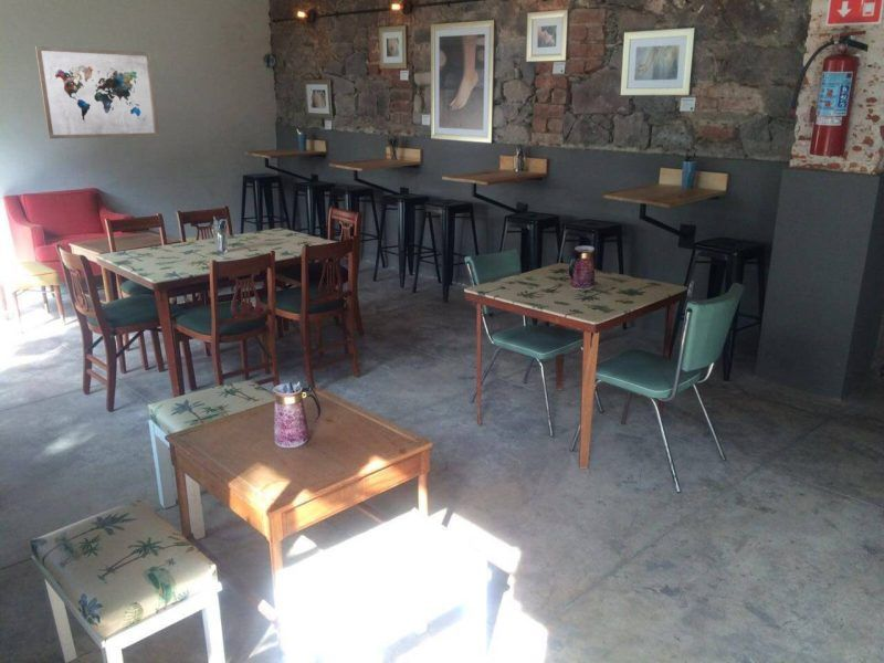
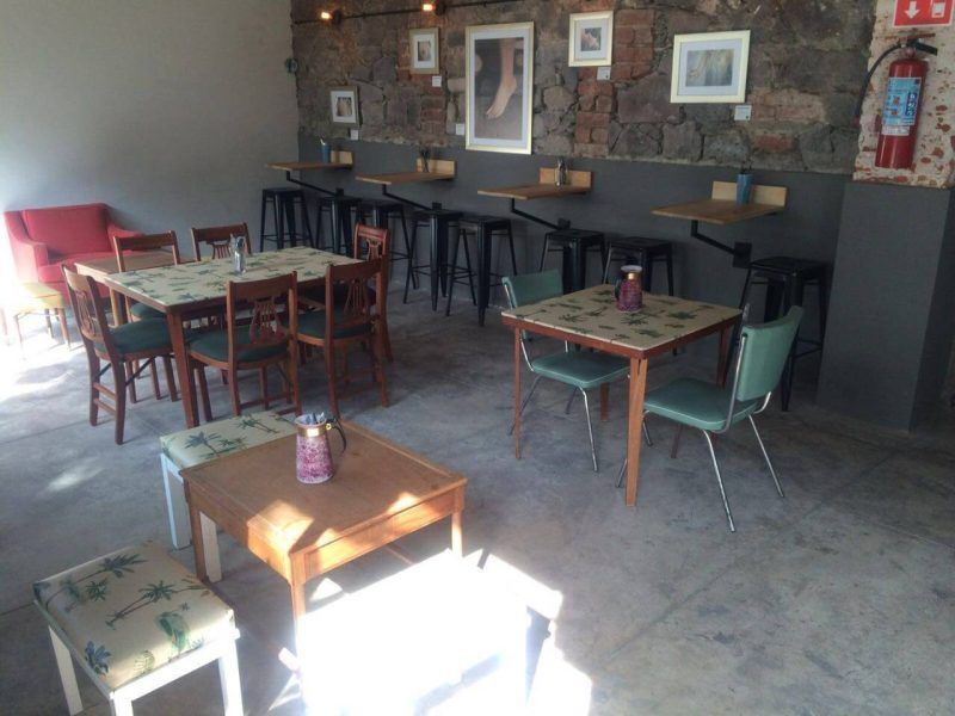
- wall art [34,45,160,139]
